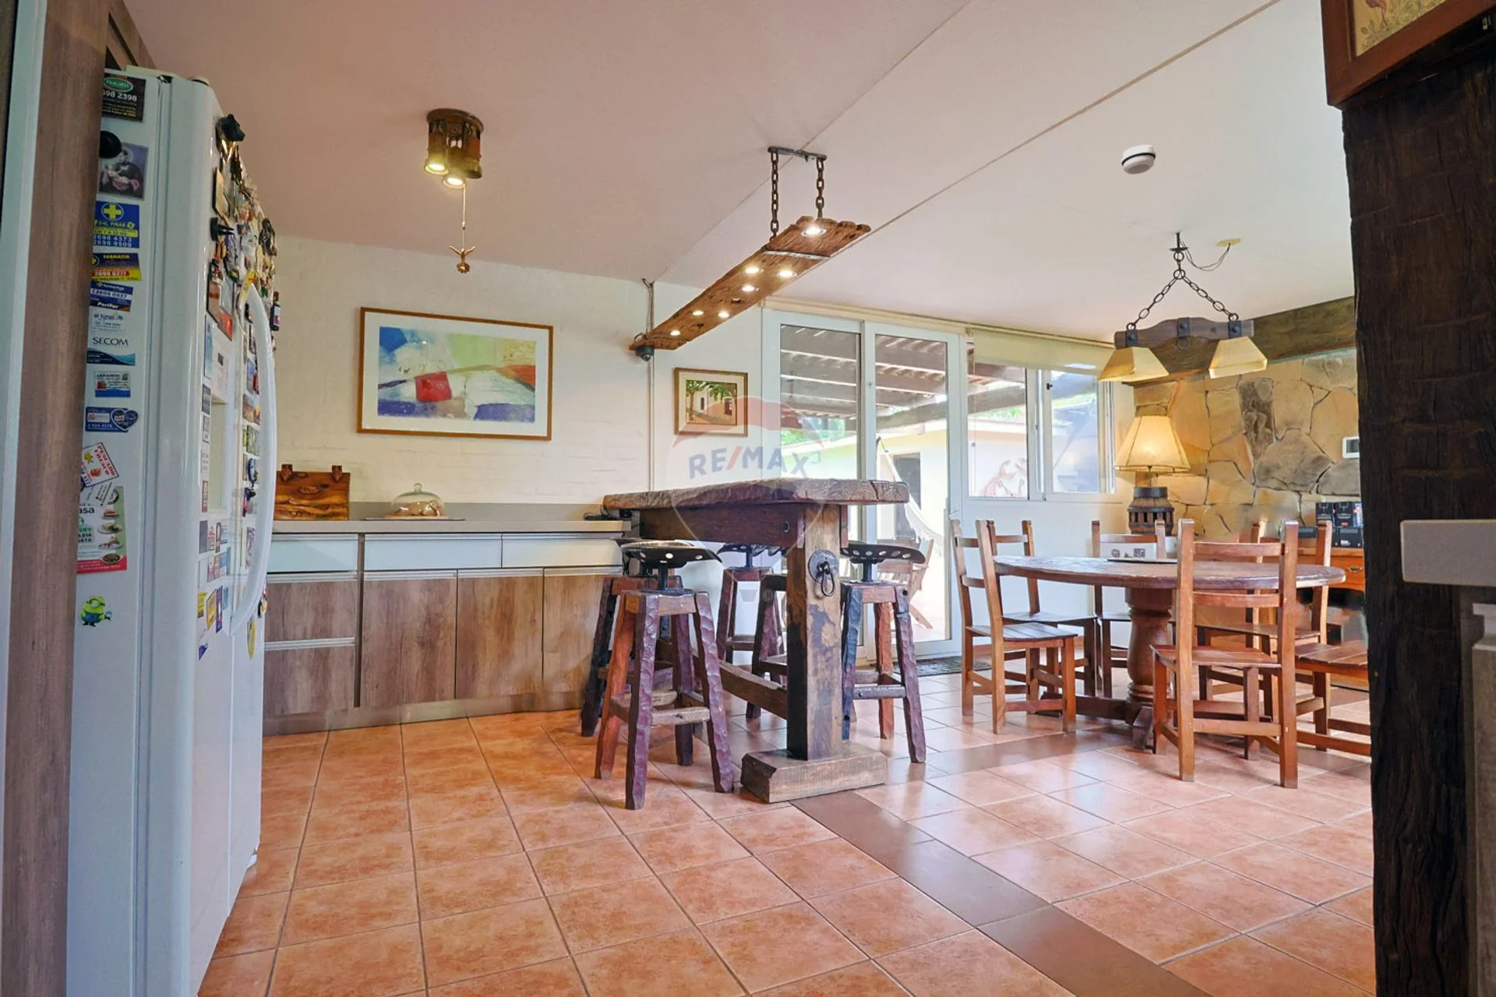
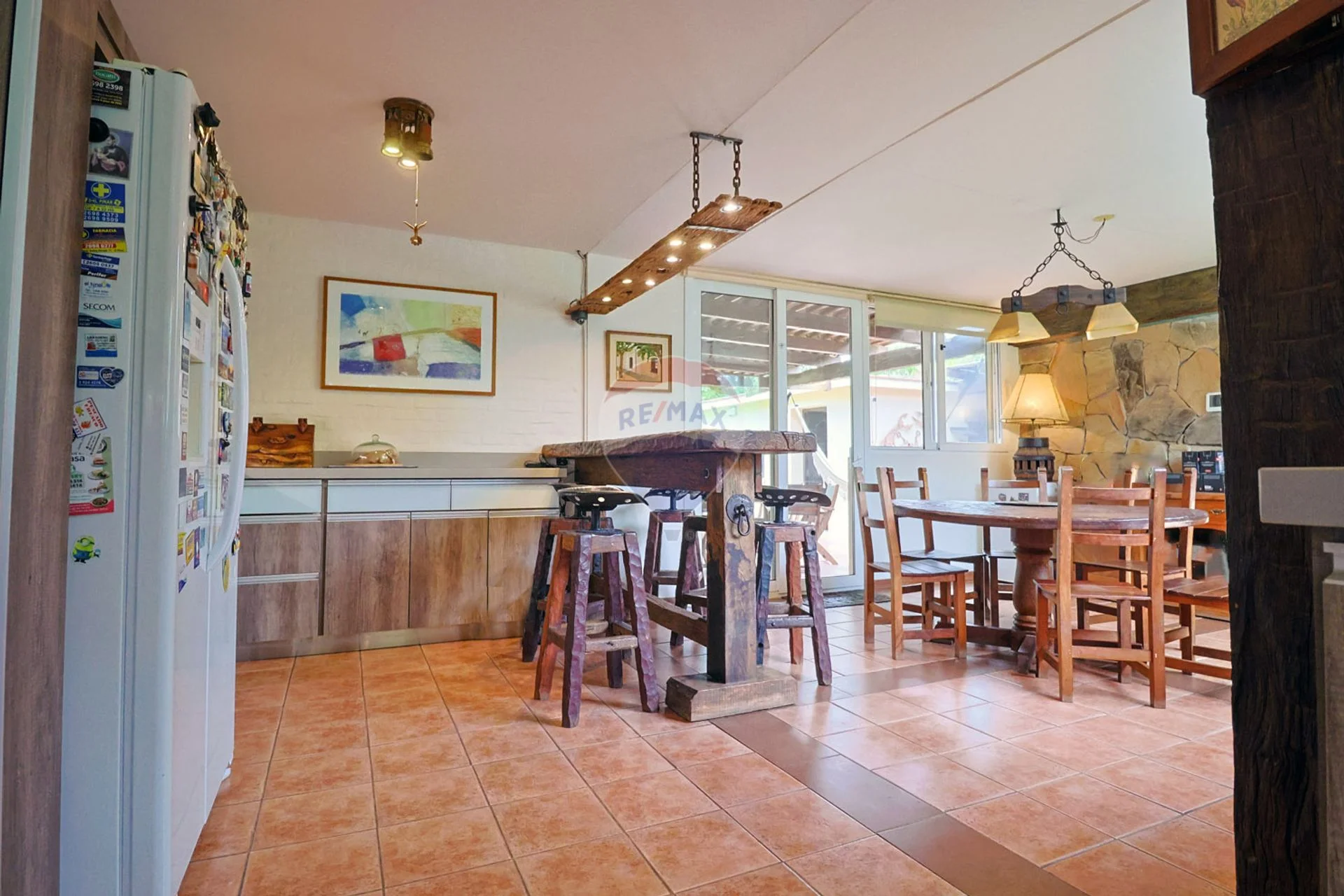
- smoke detector [1121,145,1158,176]
